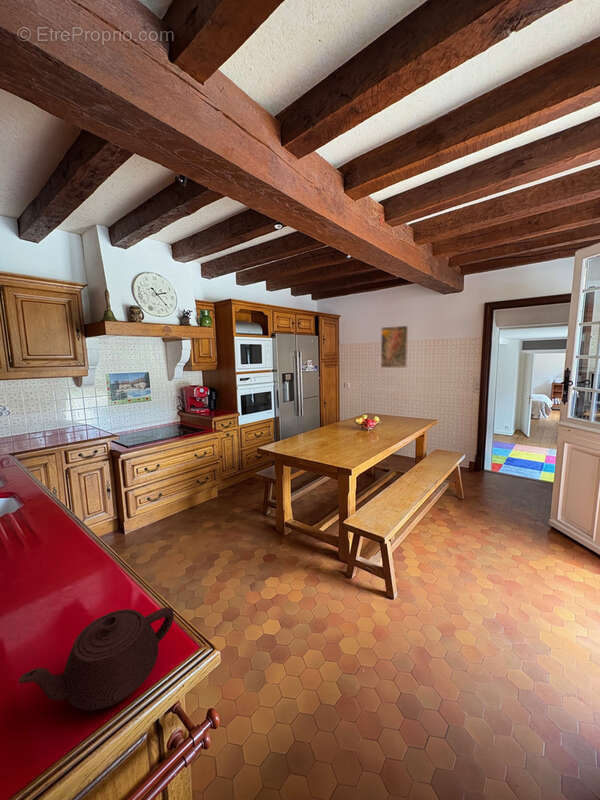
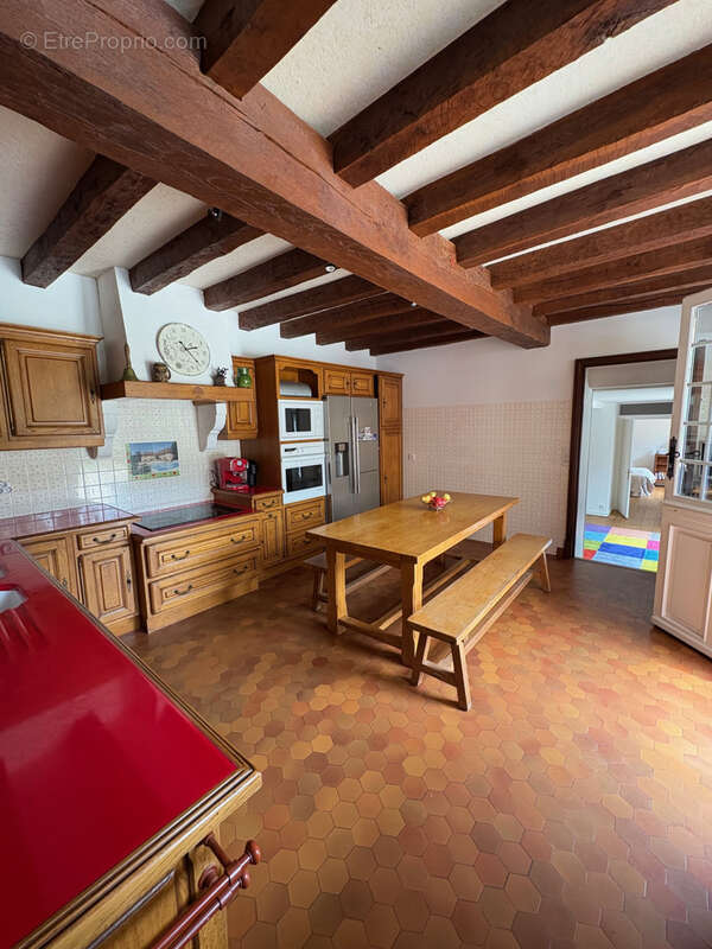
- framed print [380,325,409,369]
- teapot [18,606,175,712]
